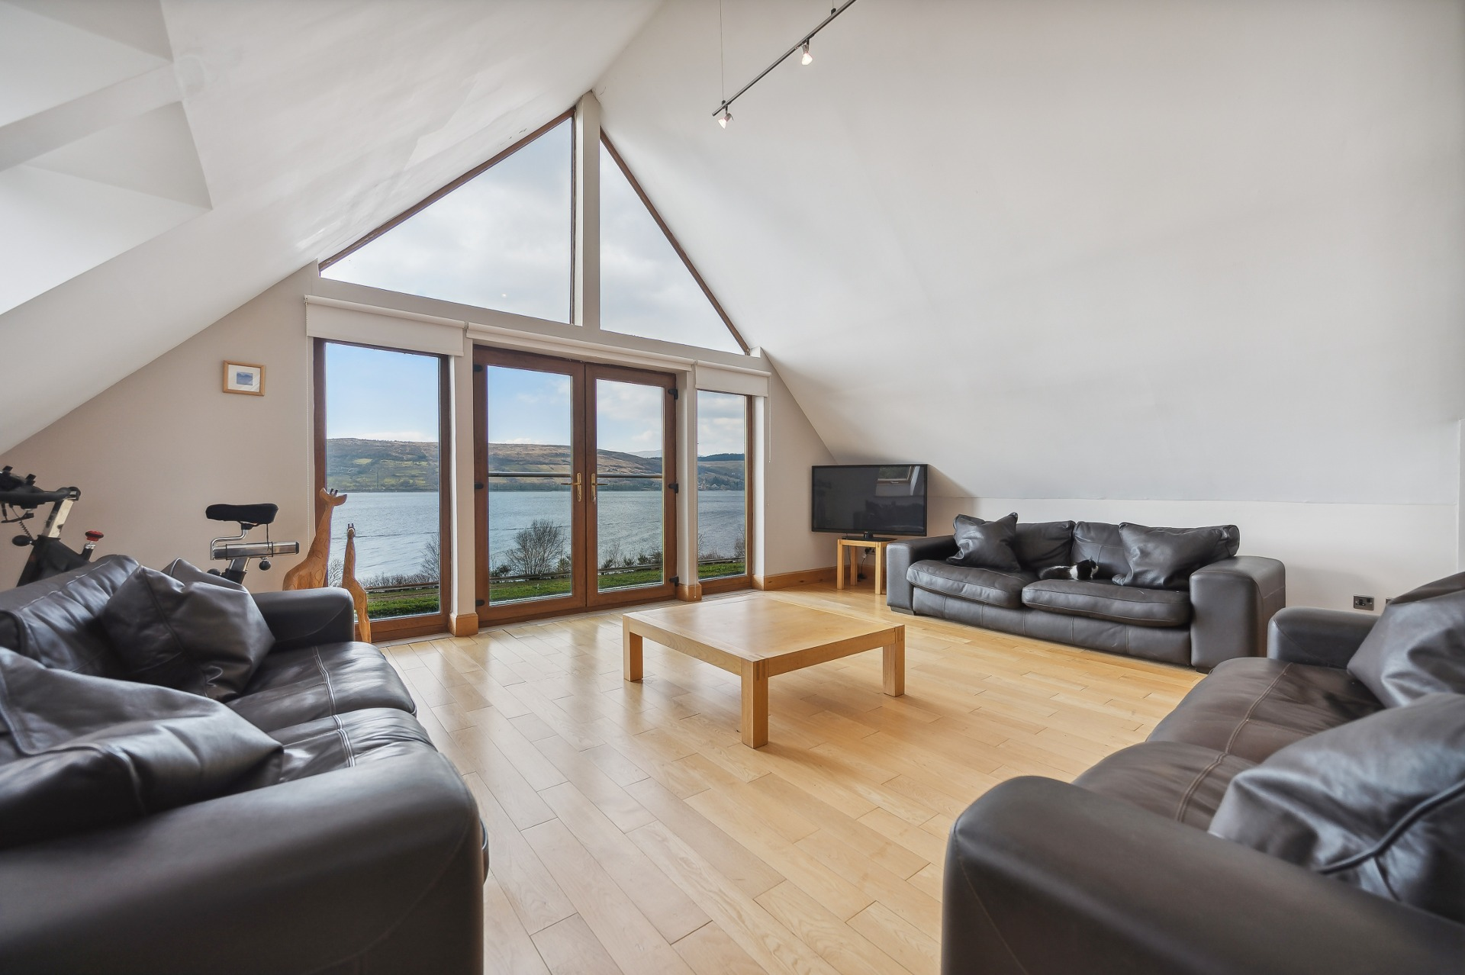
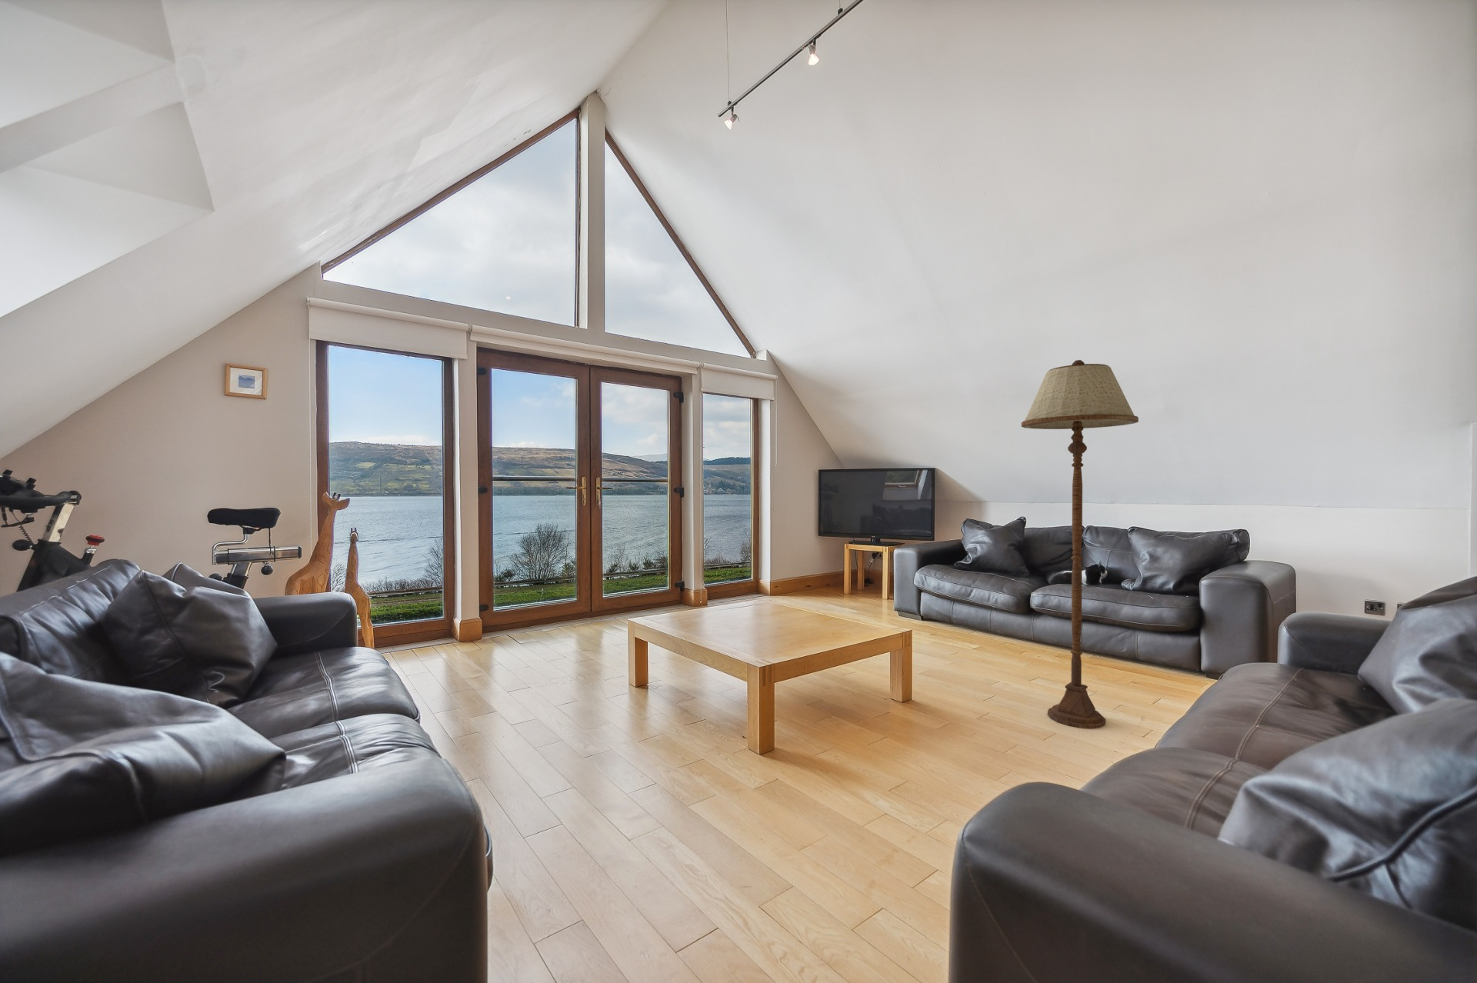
+ floor lamp [1021,359,1139,730]
